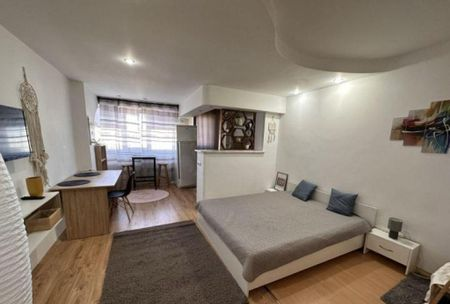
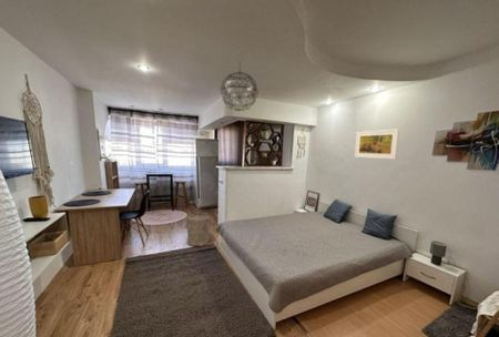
+ pendant light [220,61,258,112]
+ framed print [354,127,400,161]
+ laundry hamper [183,212,211,247]
